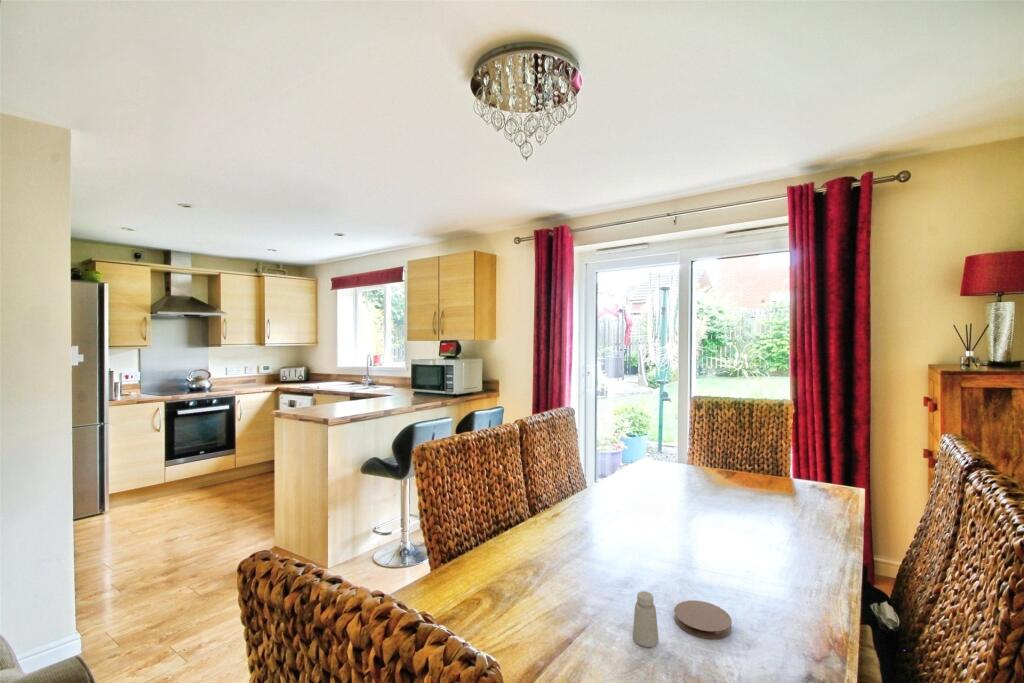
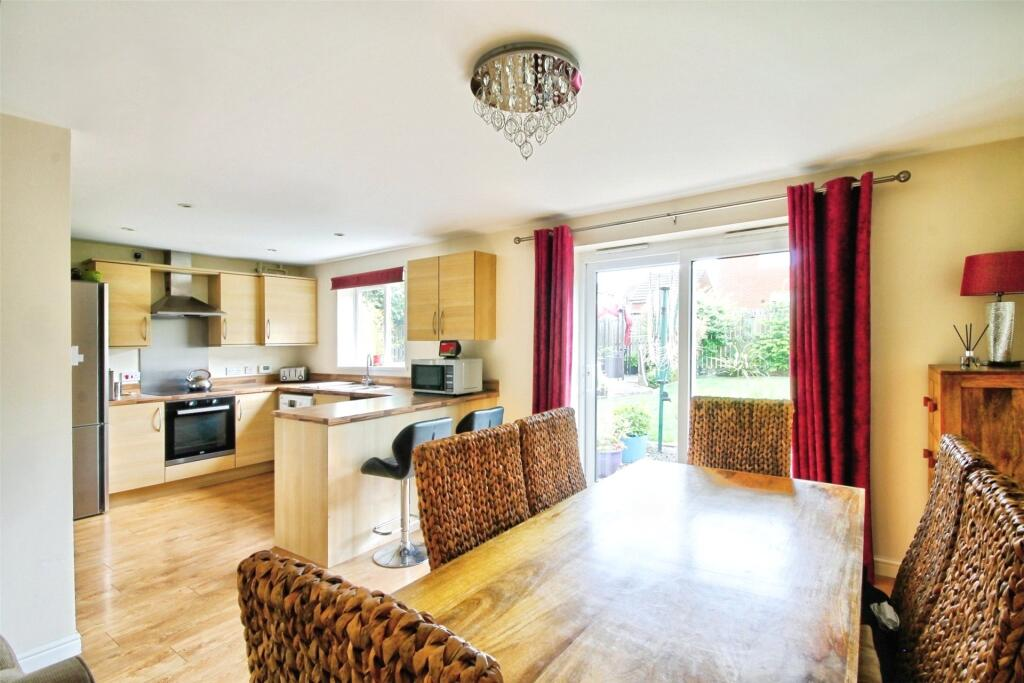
- coaster [673,600,733,640]
- saltshaker [632,590,660,648]
